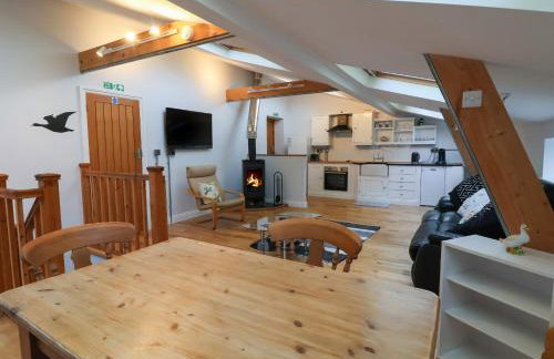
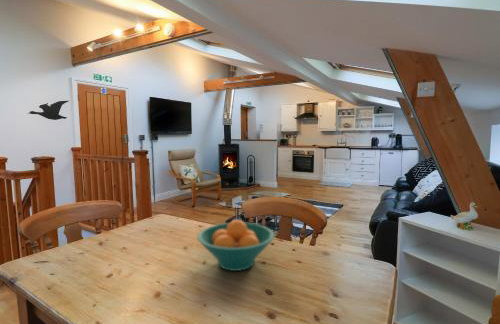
+ fruit bowl [196,219,275,272]
